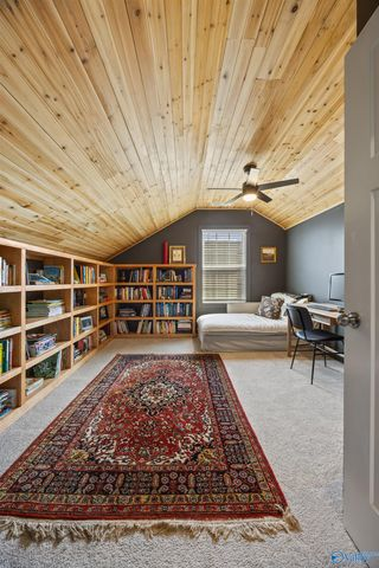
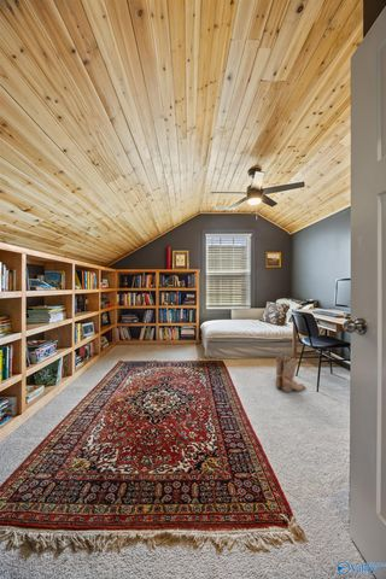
+ boots [274,353,306,393]
